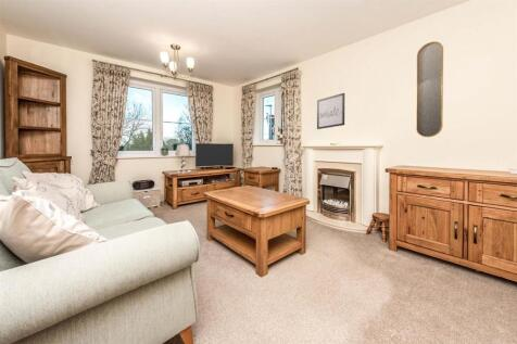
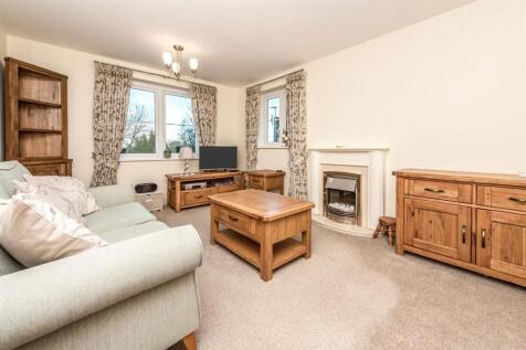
- home mirror [415,40,444,138]
- wall art [316,92,345,130]
